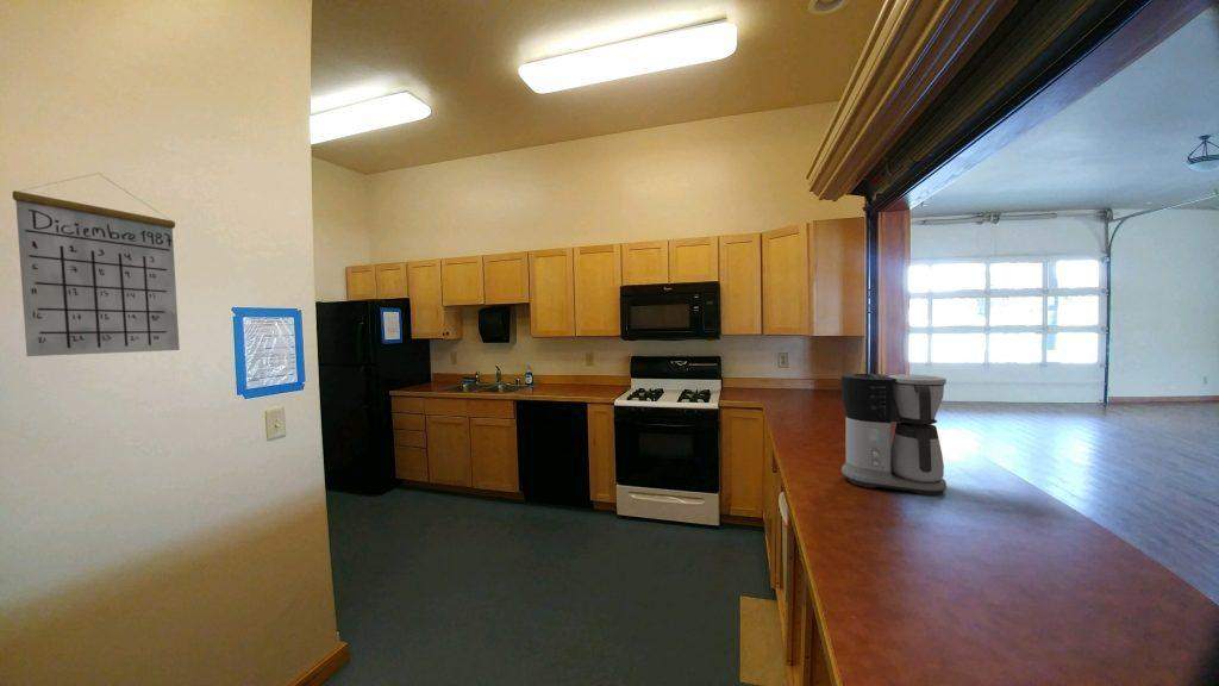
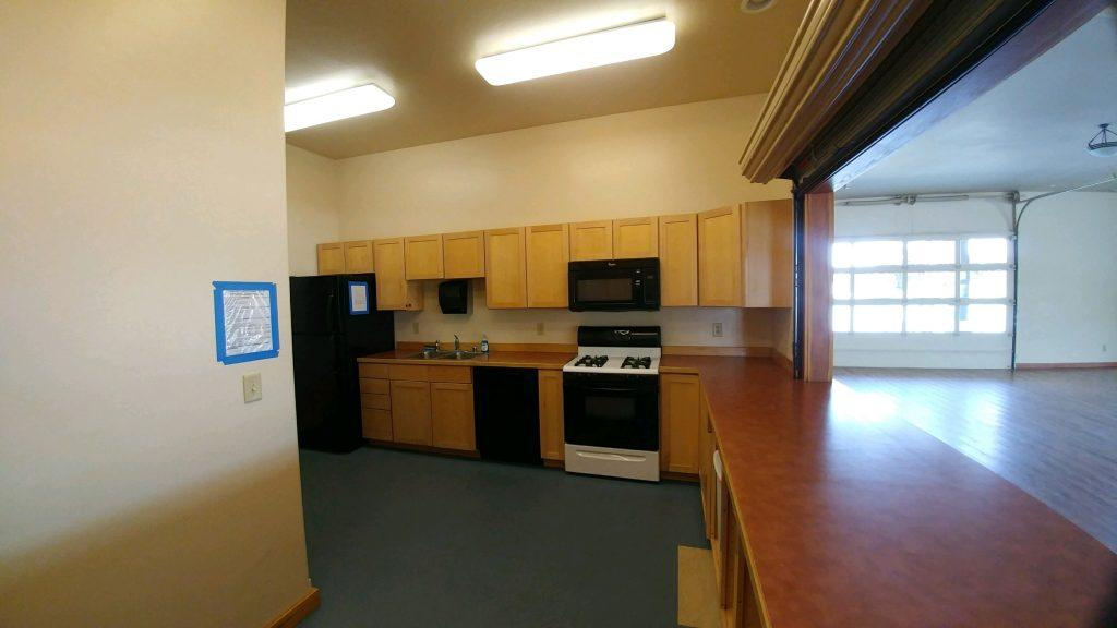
- coffee maker [840,373,948,497]
- calendar [11,172,181,357]
